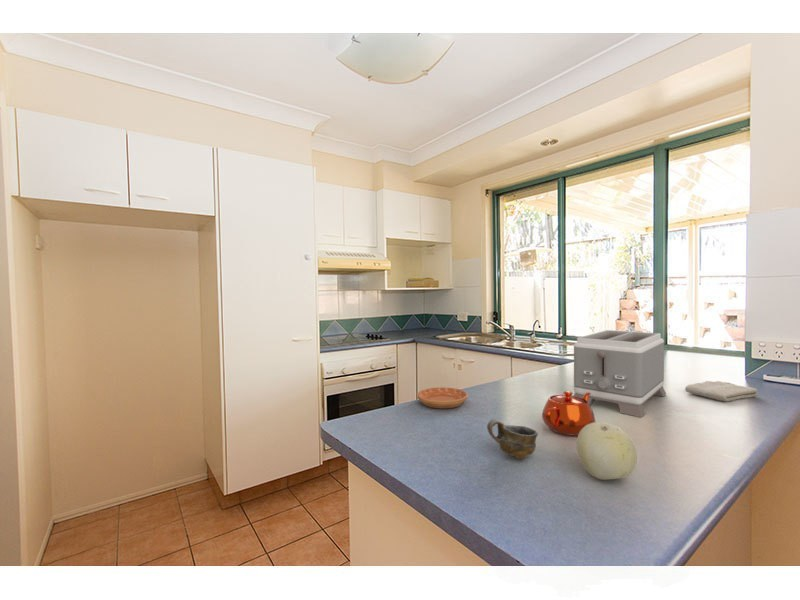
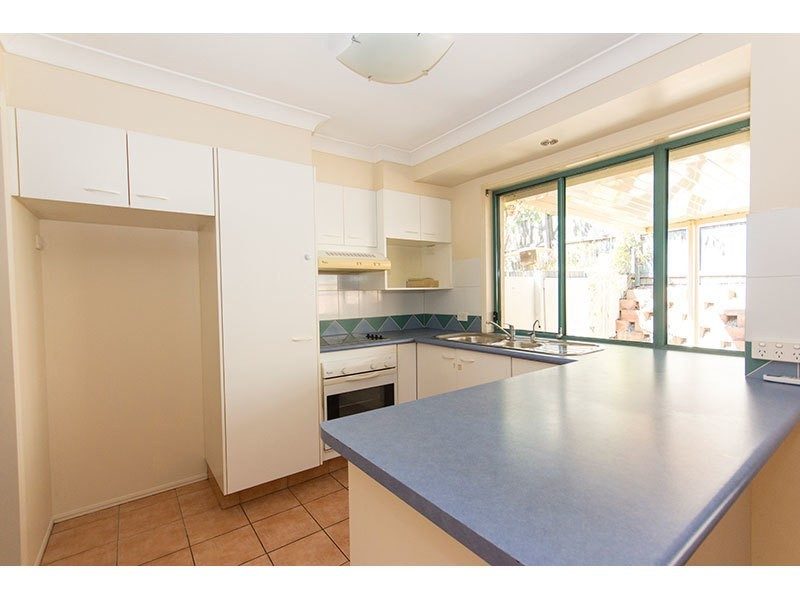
- cup [486,418,539,460]
- teapot [541,390,596,437]
- saucer [416,386,469,409]
- washcloth [684,380,759,402]
- toaster [573,329,667,418]
- fruit [576,421,638,481]
